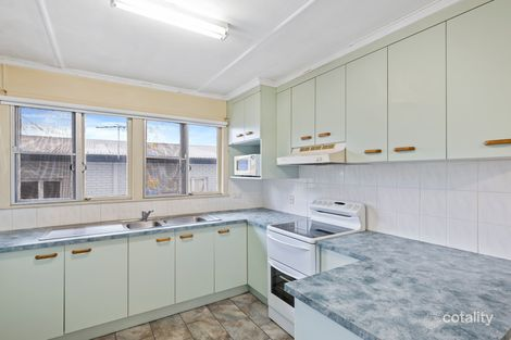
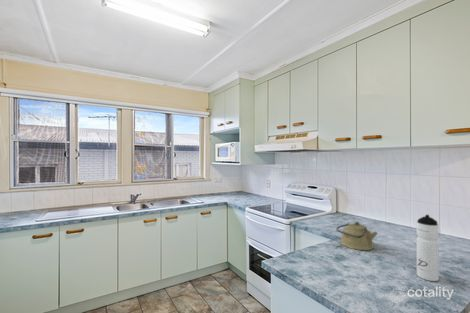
+ kettle [335,221,379,251]
+ water bottle [416,214,440,282]
